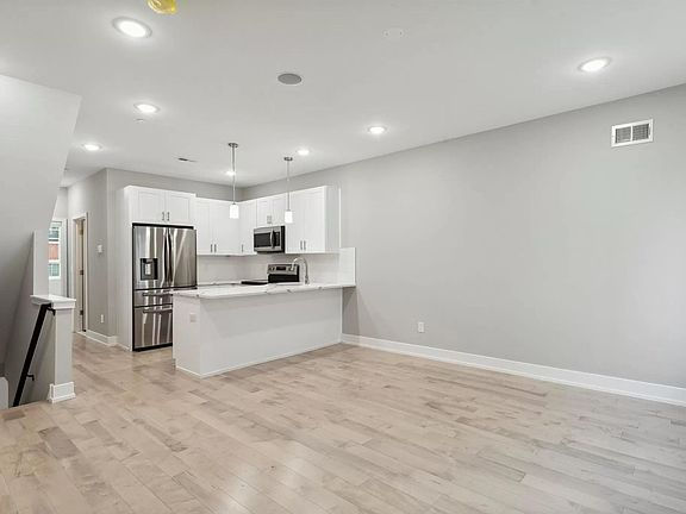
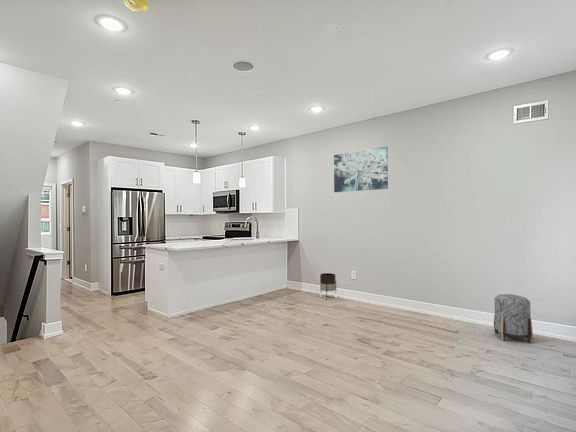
+ planter [319,272,337,301]
+ wall art [333,145,389,193]
+ stool [493,293,534,344]
